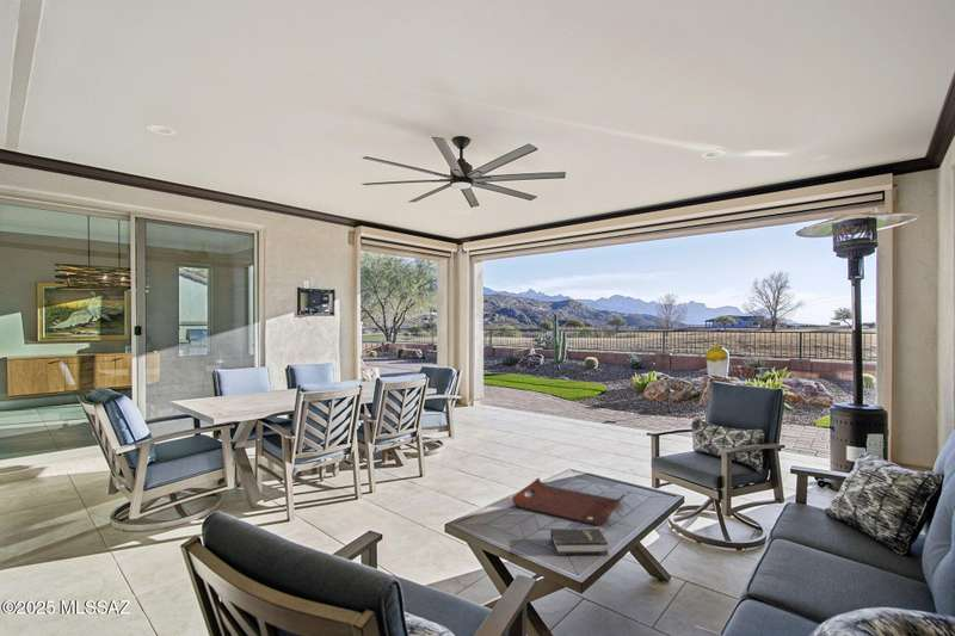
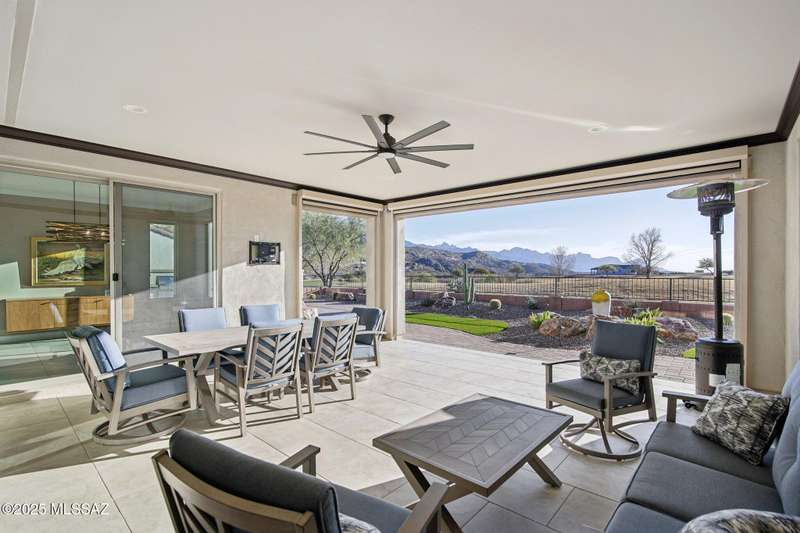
- hardback book [549,527,609,556]
- serving tray [511,476,626,527]
